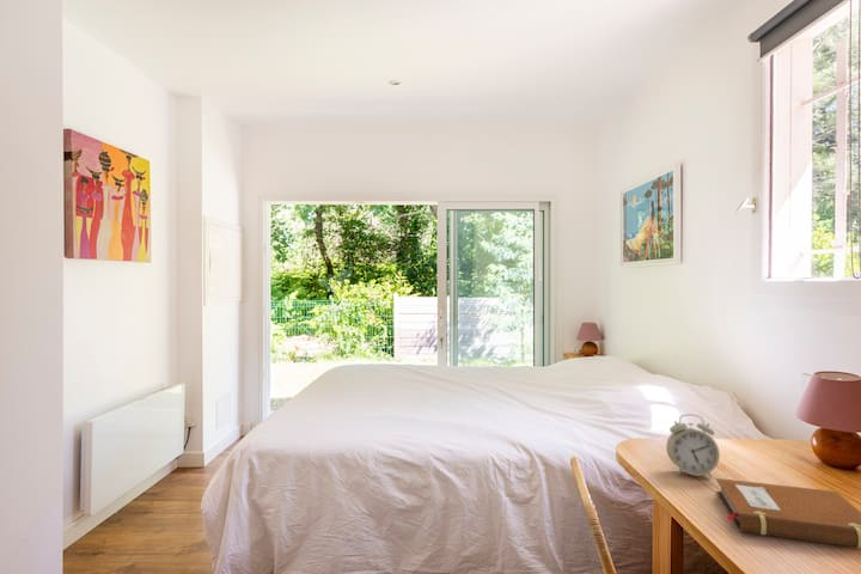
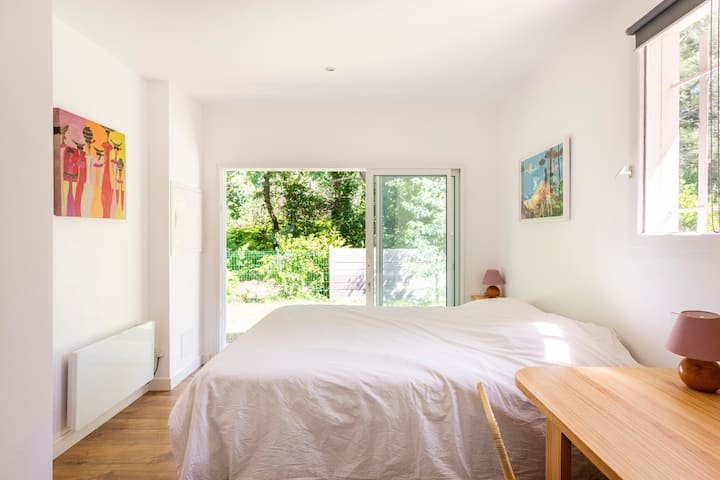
- alarm clock [665,413,721,478]
- notebook [715,477,861,550]
